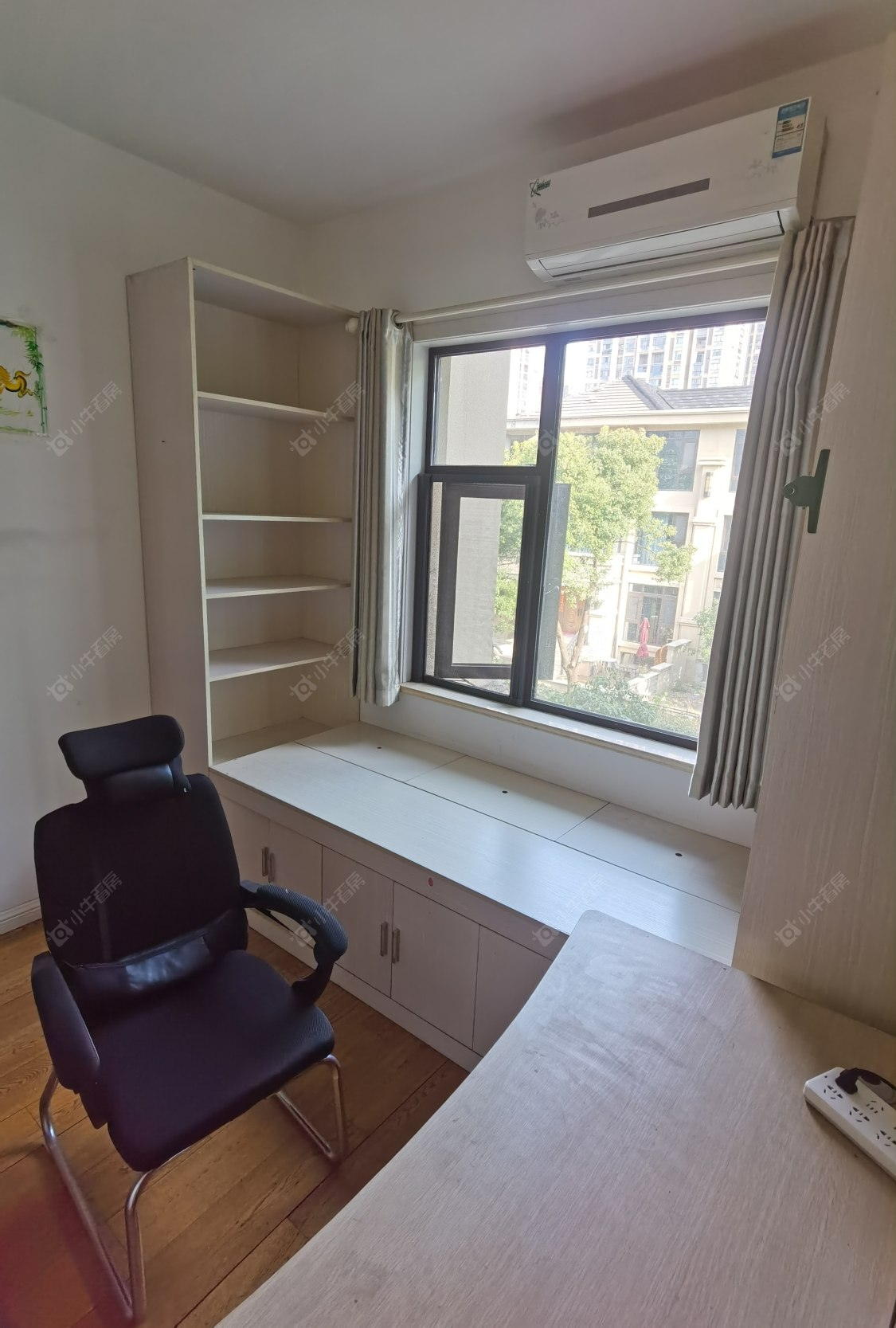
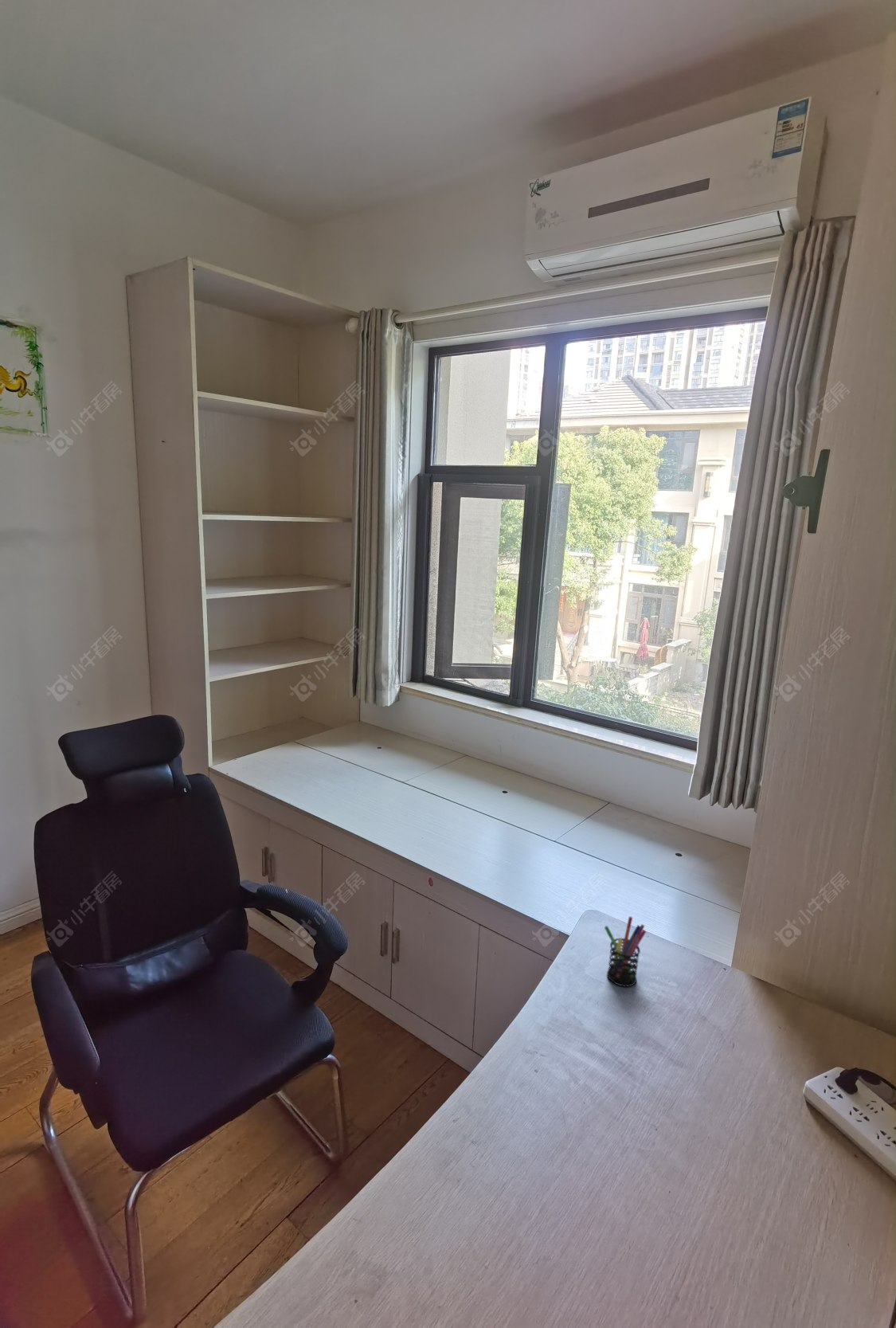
+ pen holder [604,915,648,988]
